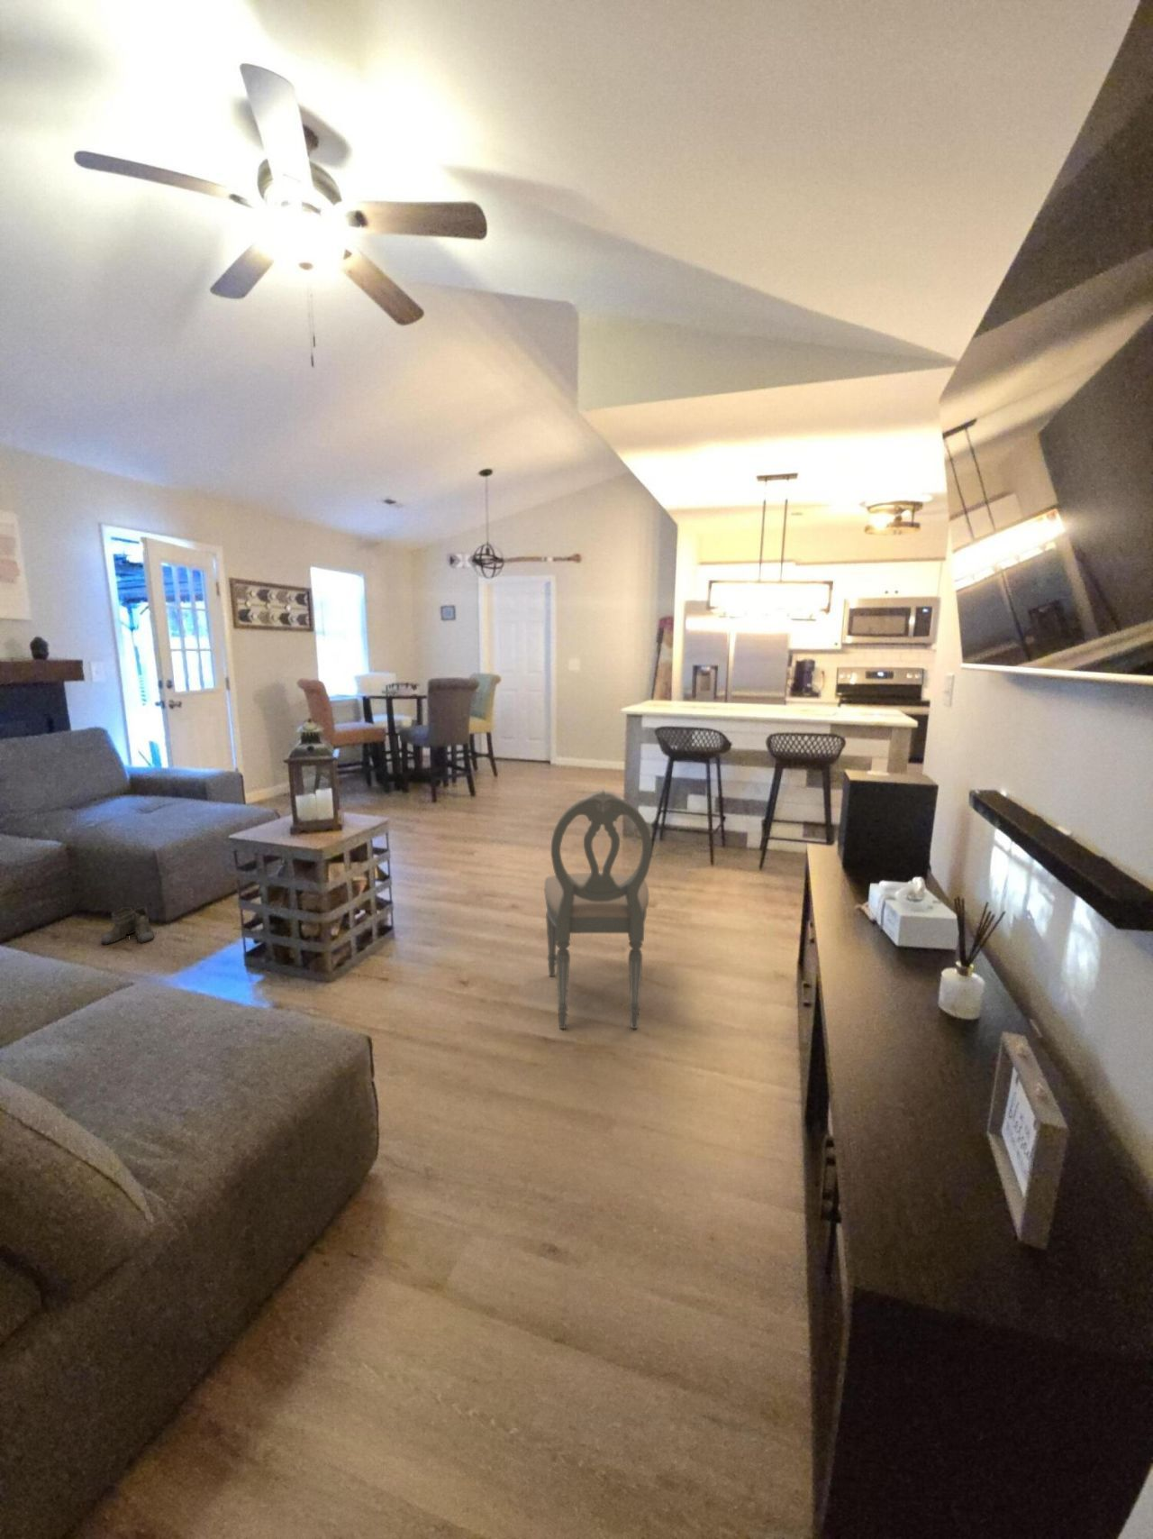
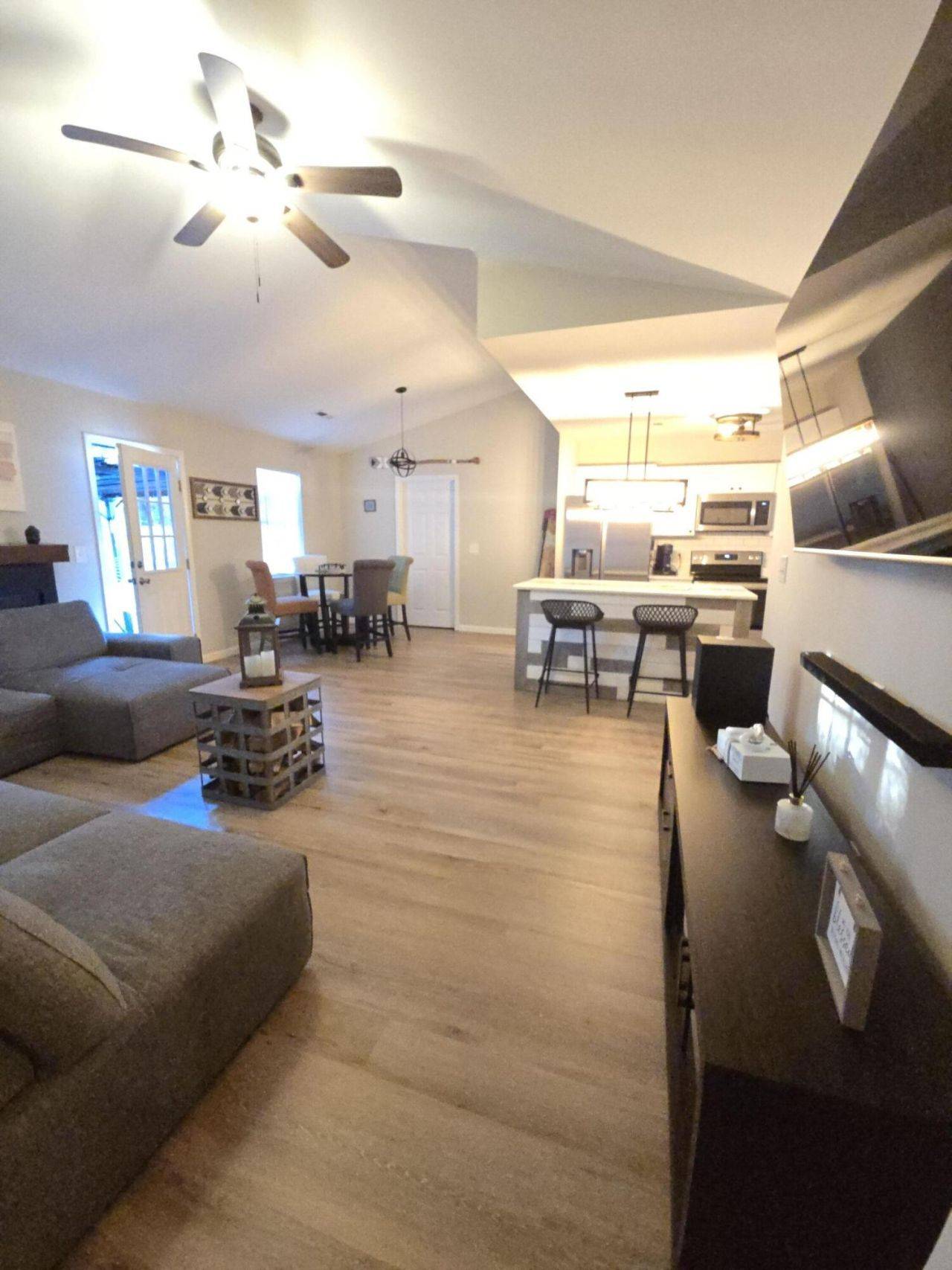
- boots [101,906,164,945]
- dining chair [543,788,653,1030]
